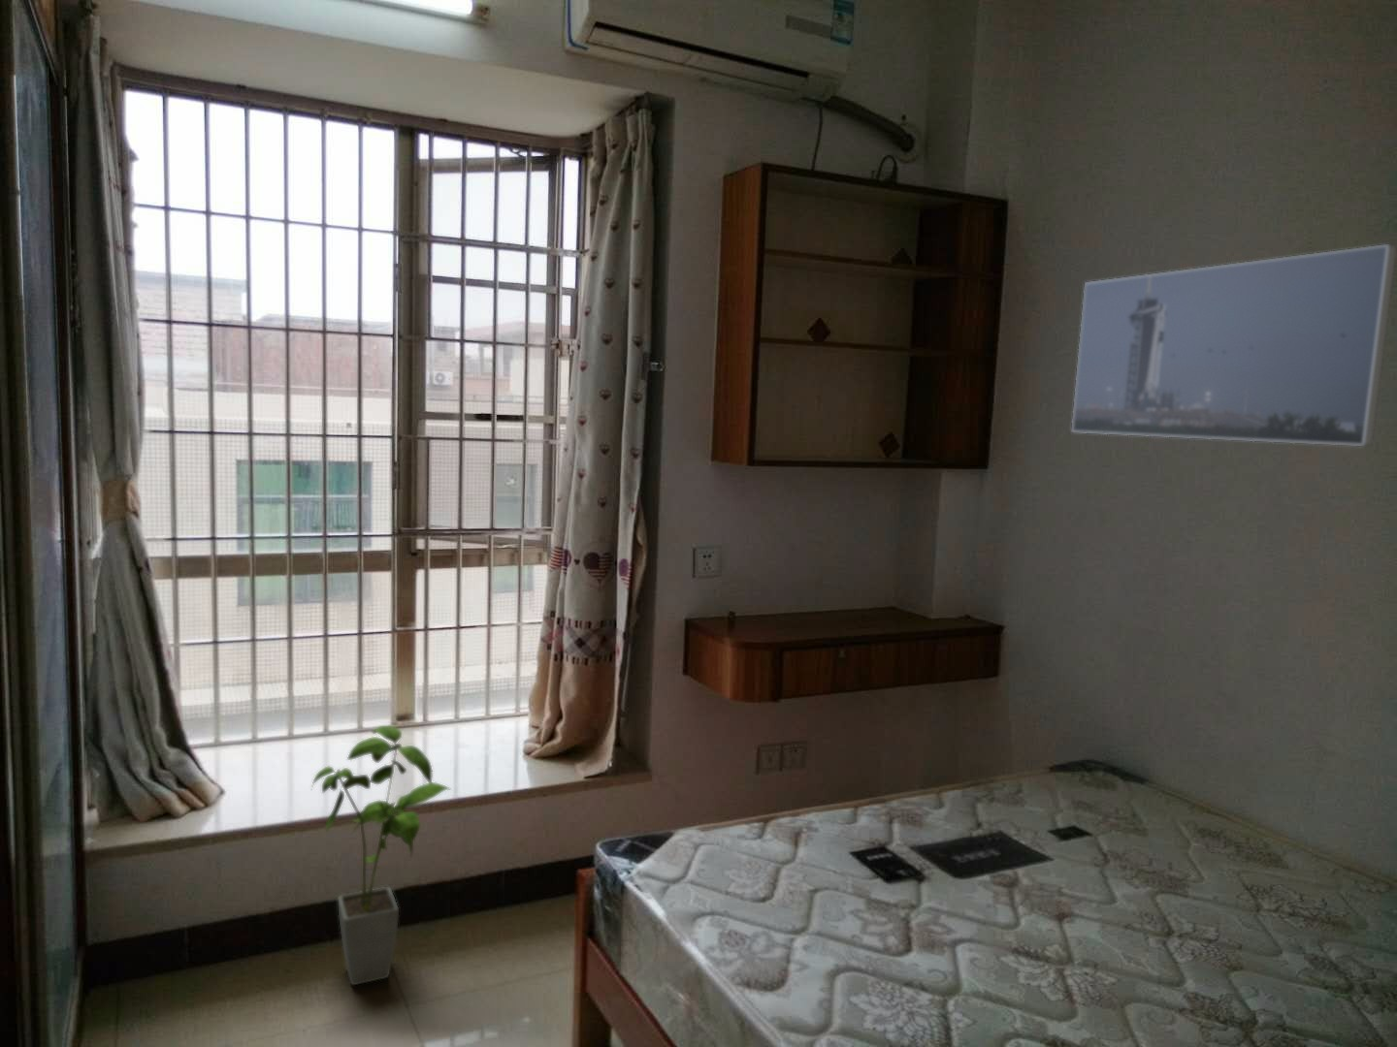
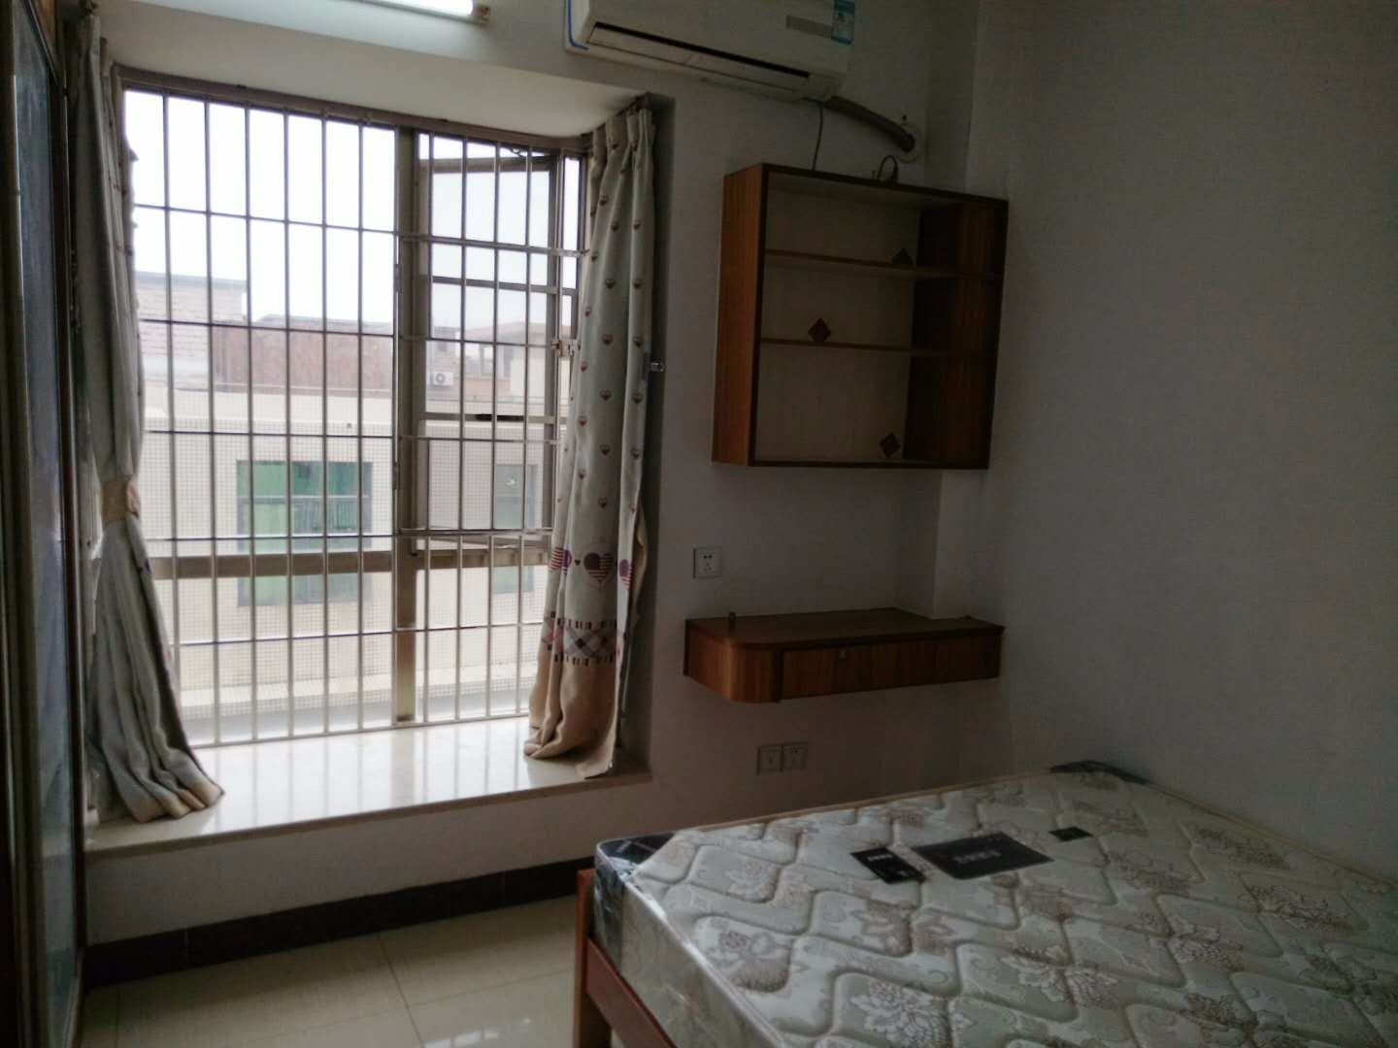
- house plant [310,725,453,985]
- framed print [1071,243,1397,447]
